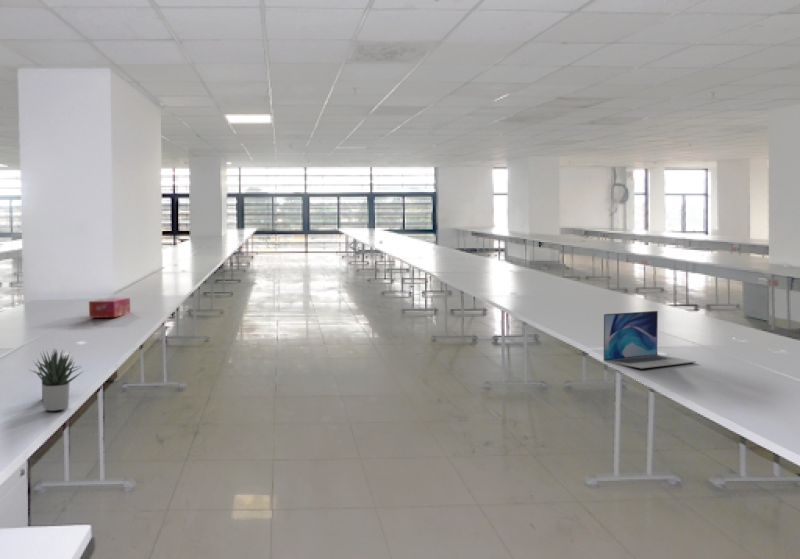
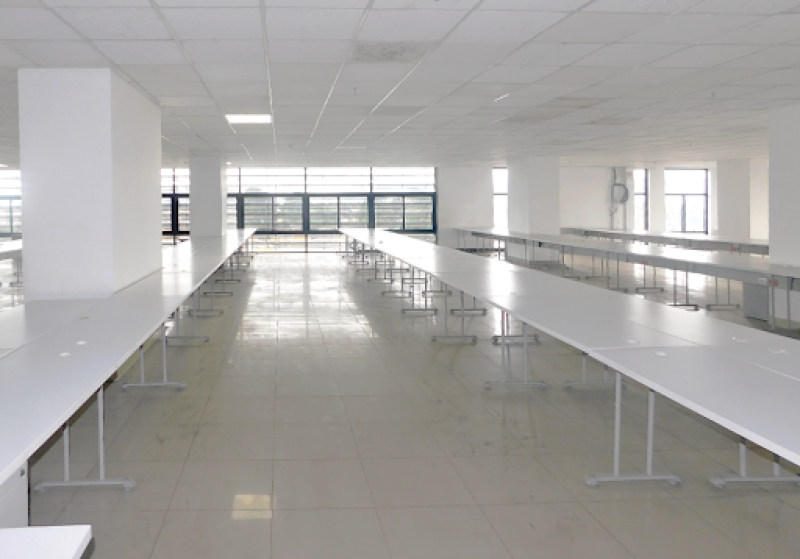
- laptop [603,310,697,369]
- tissue box [88,297,131,319]
- succulent plant [27,349,85,412]
